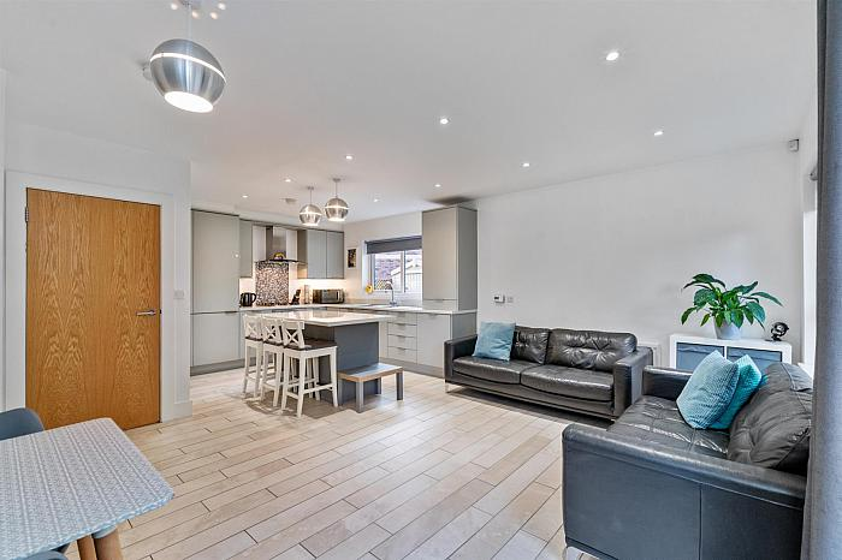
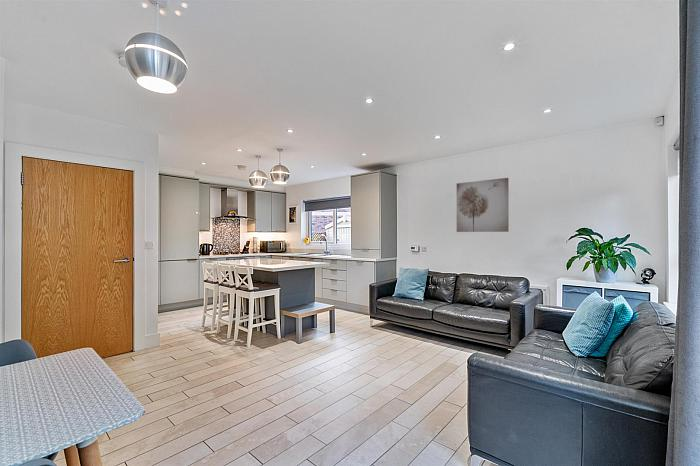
+ wall art [456,177,510,233]
